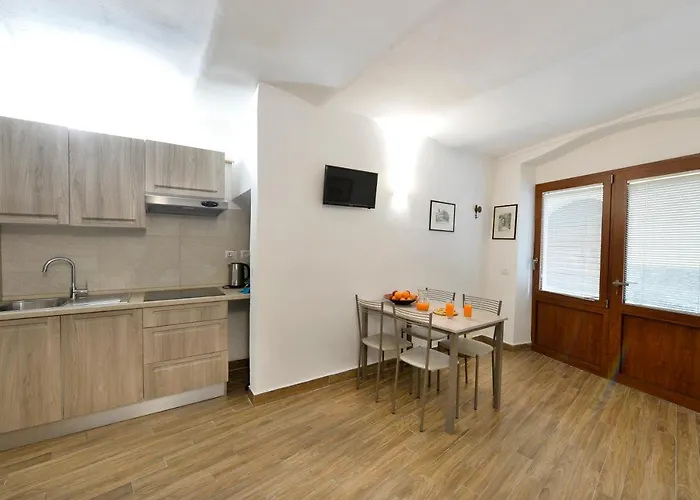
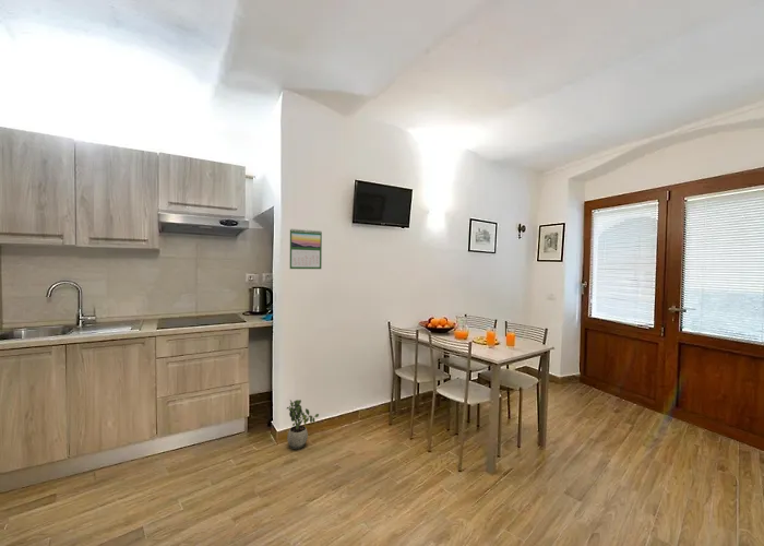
+ calendar [289,227,323,270]
+ potted plant [286,399,320,450]
